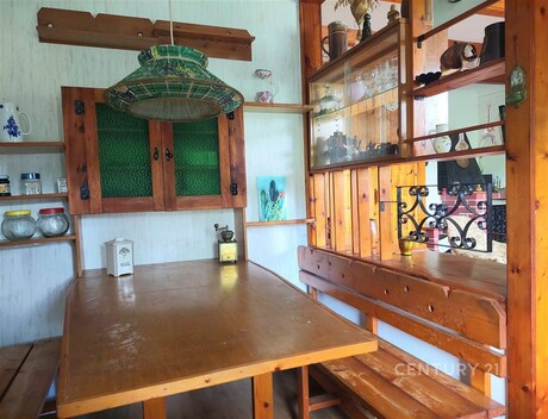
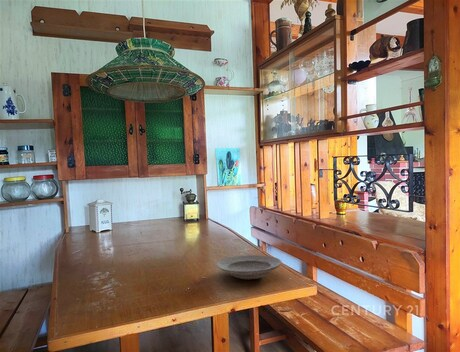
+ plate [215,254,283,280]
